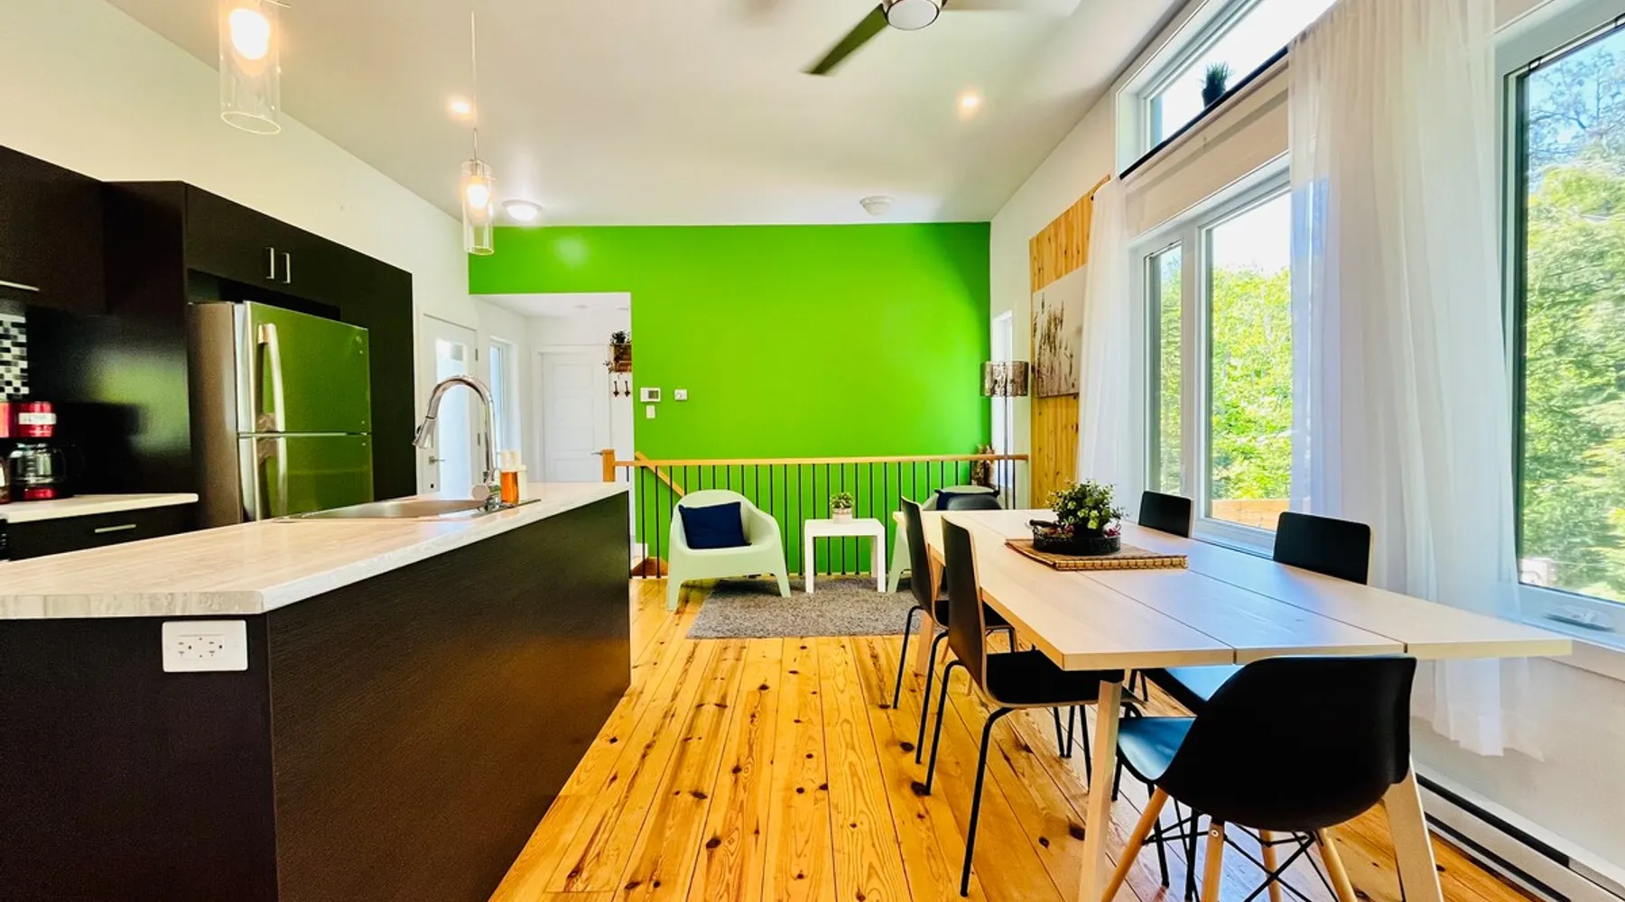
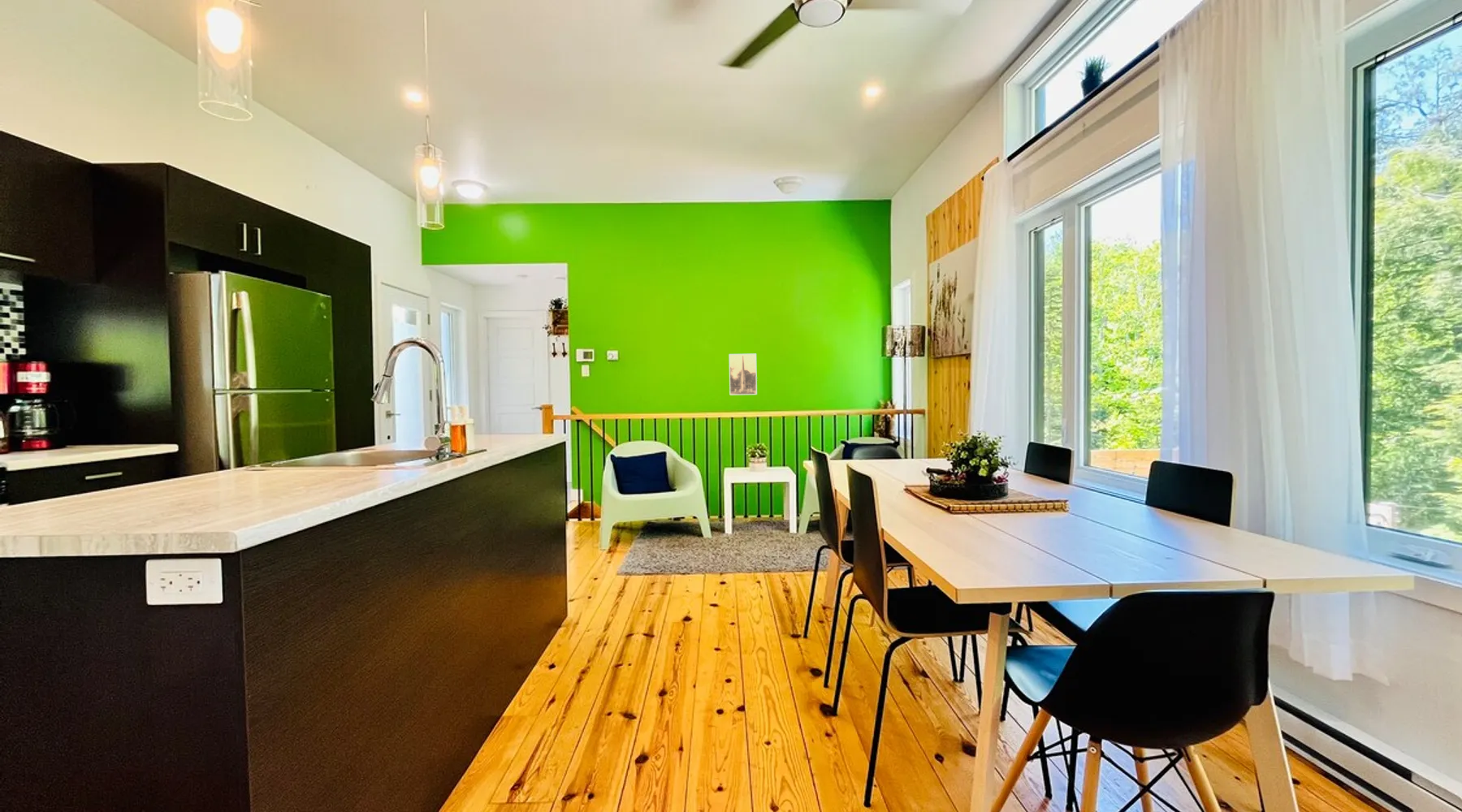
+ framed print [729,353,758,395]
